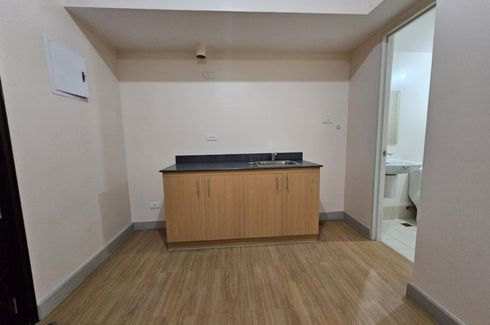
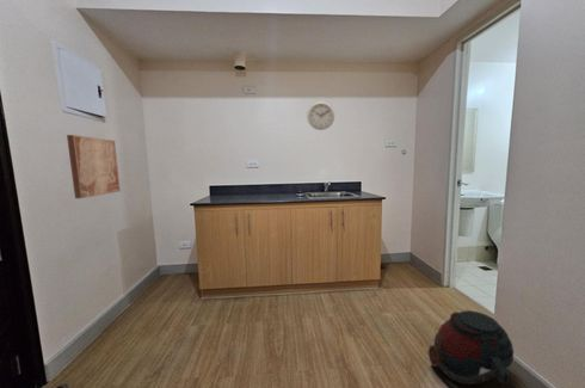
+ helmet [427,309,515,386]
+ wall art [66,134,122,199]
+ wall clock [306,100,335,131]
